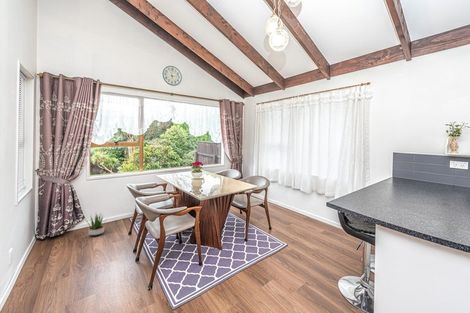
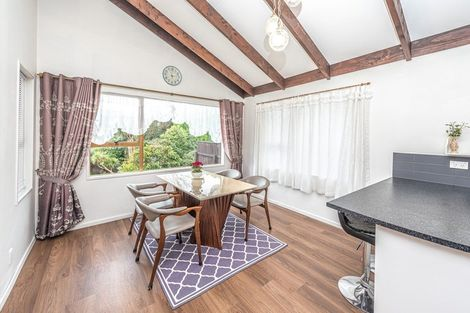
- potted plant [82,212,107,237]
